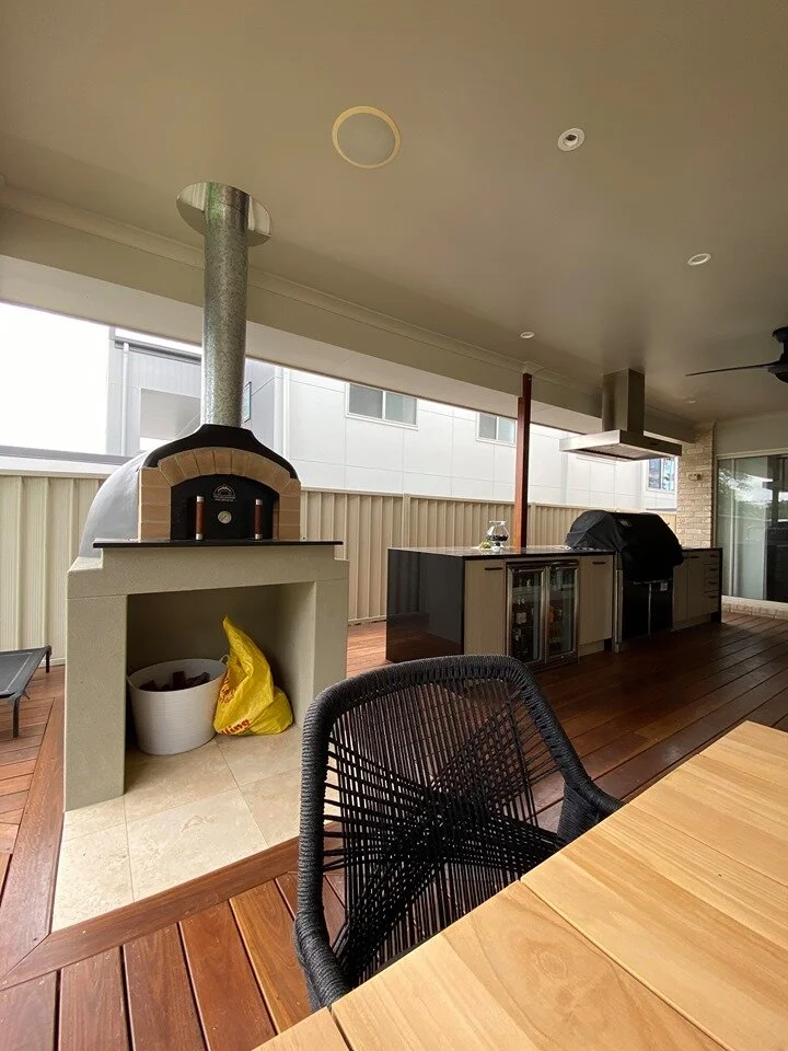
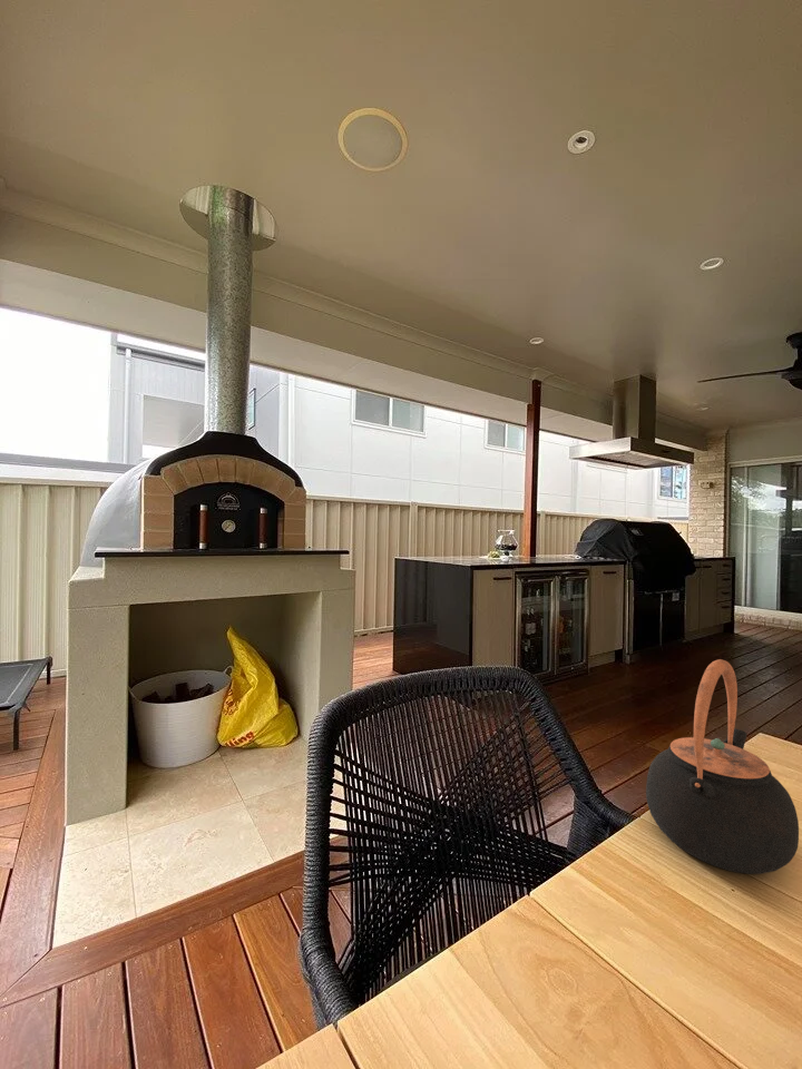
+ teapot [645,658,800,875]
